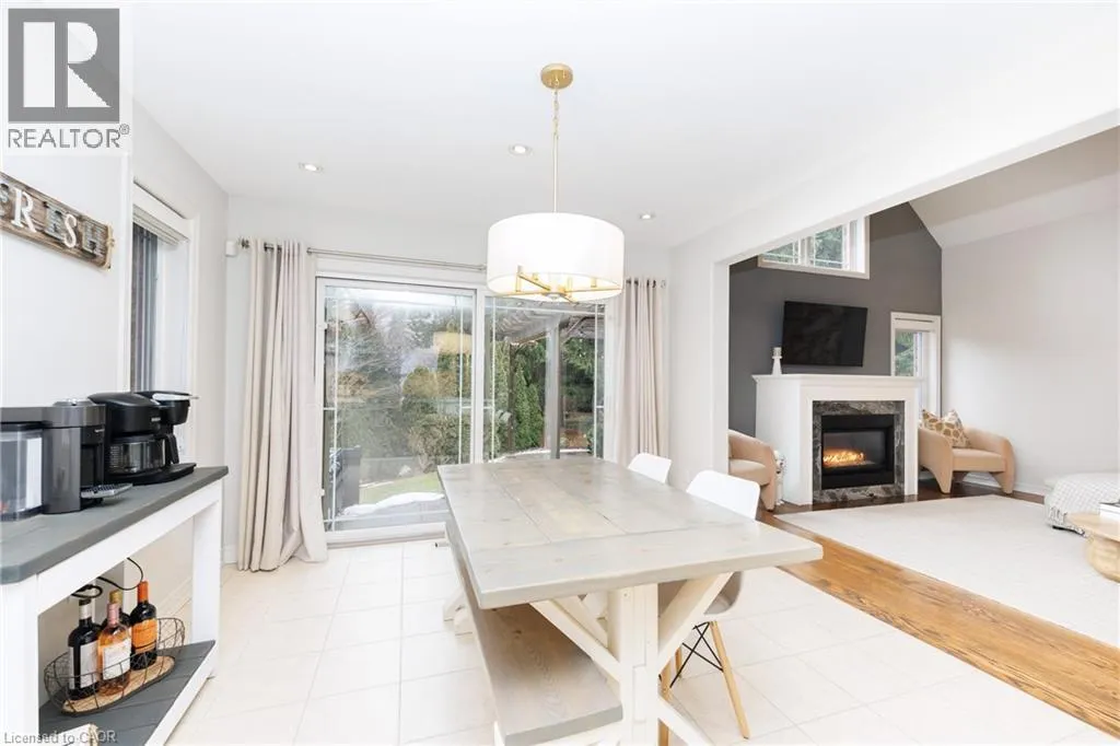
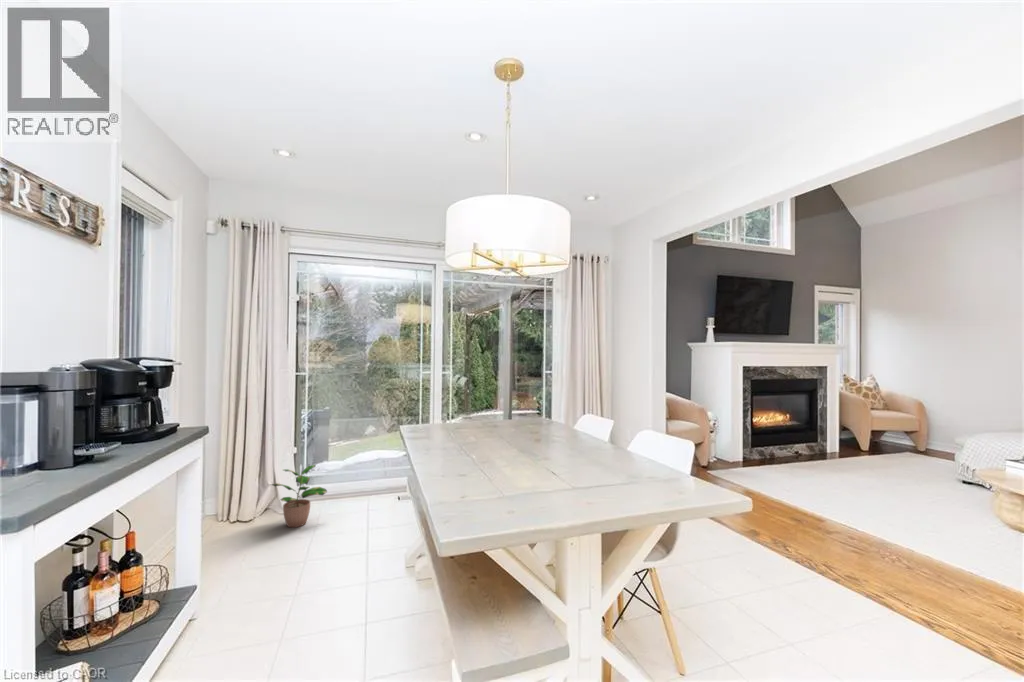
+ potted plant [270,464,328,528]
